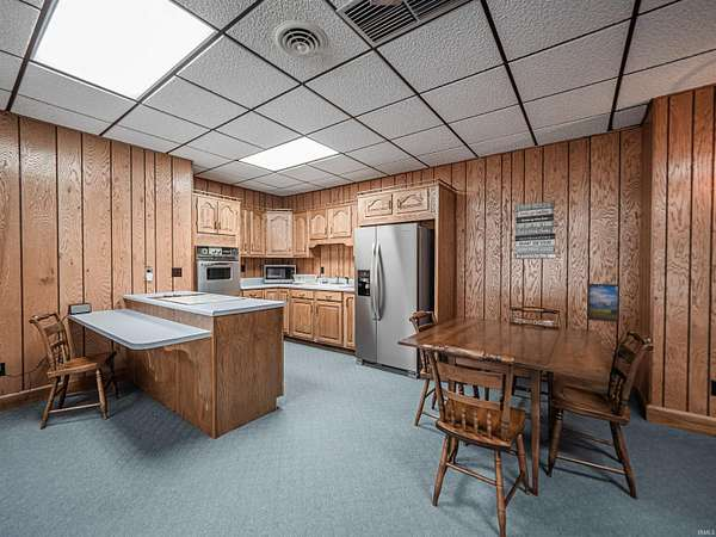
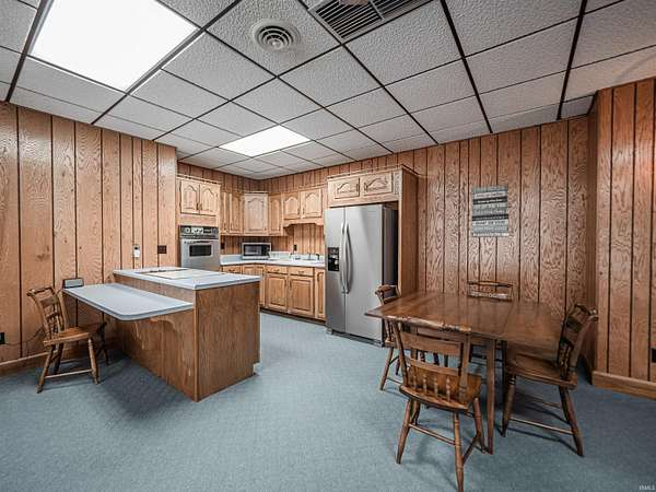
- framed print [587,283,621,323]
